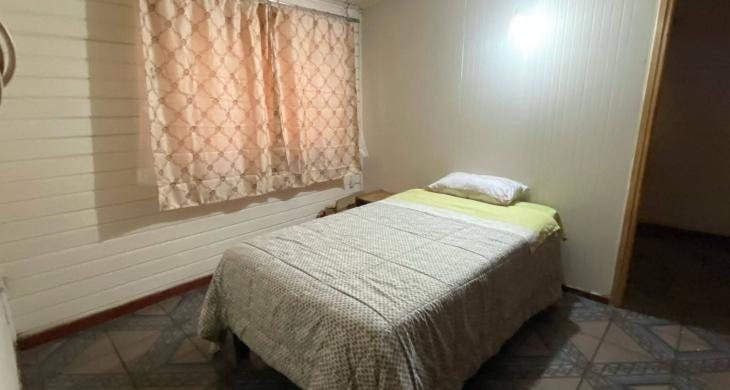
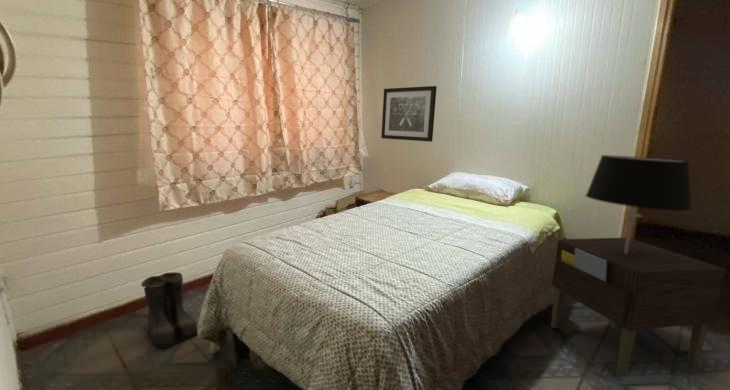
+ wall art [380,85,438,143]
+ boots [140,271,198,349]
+ table lamp [584,154,693,253]
+ nightstand [550,237,727,378]
